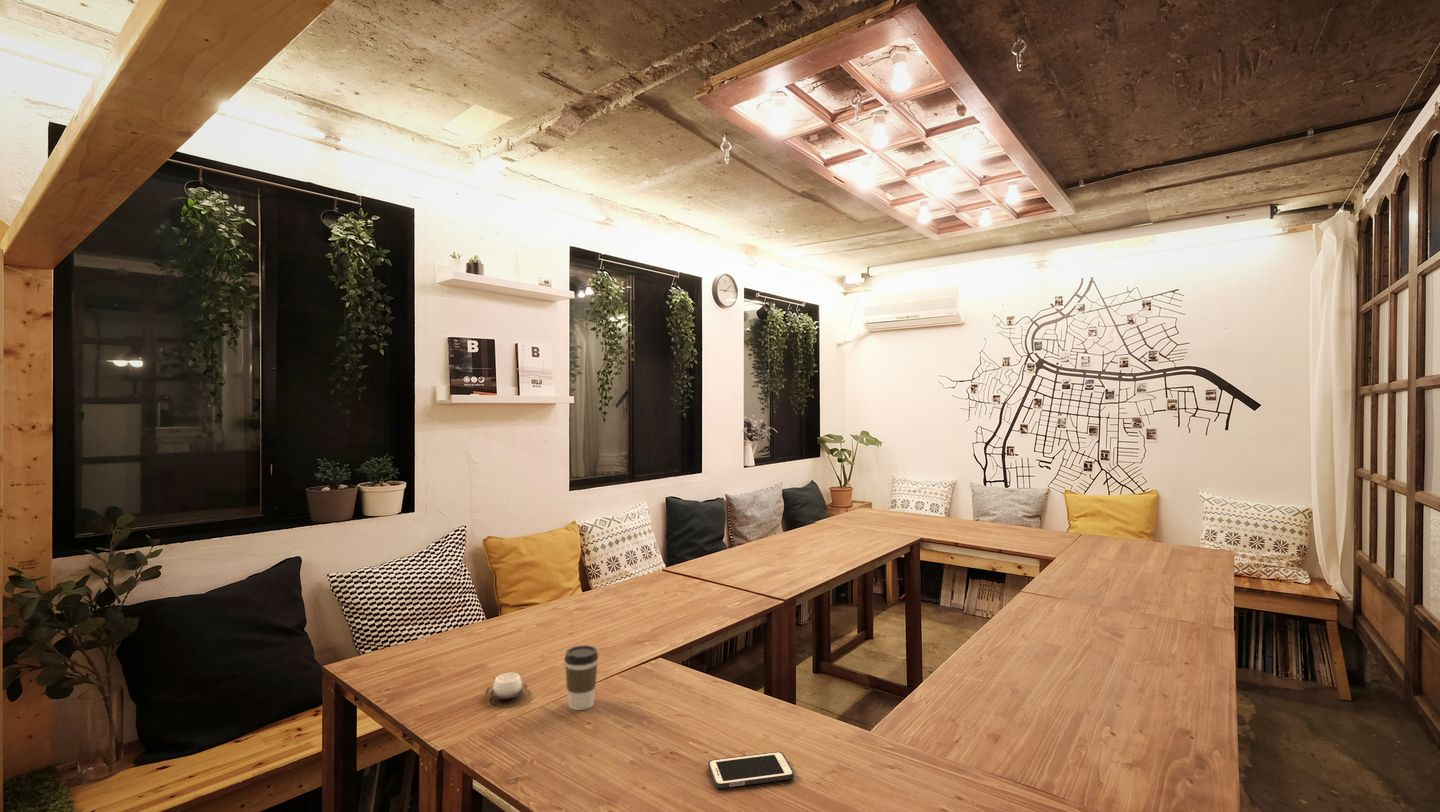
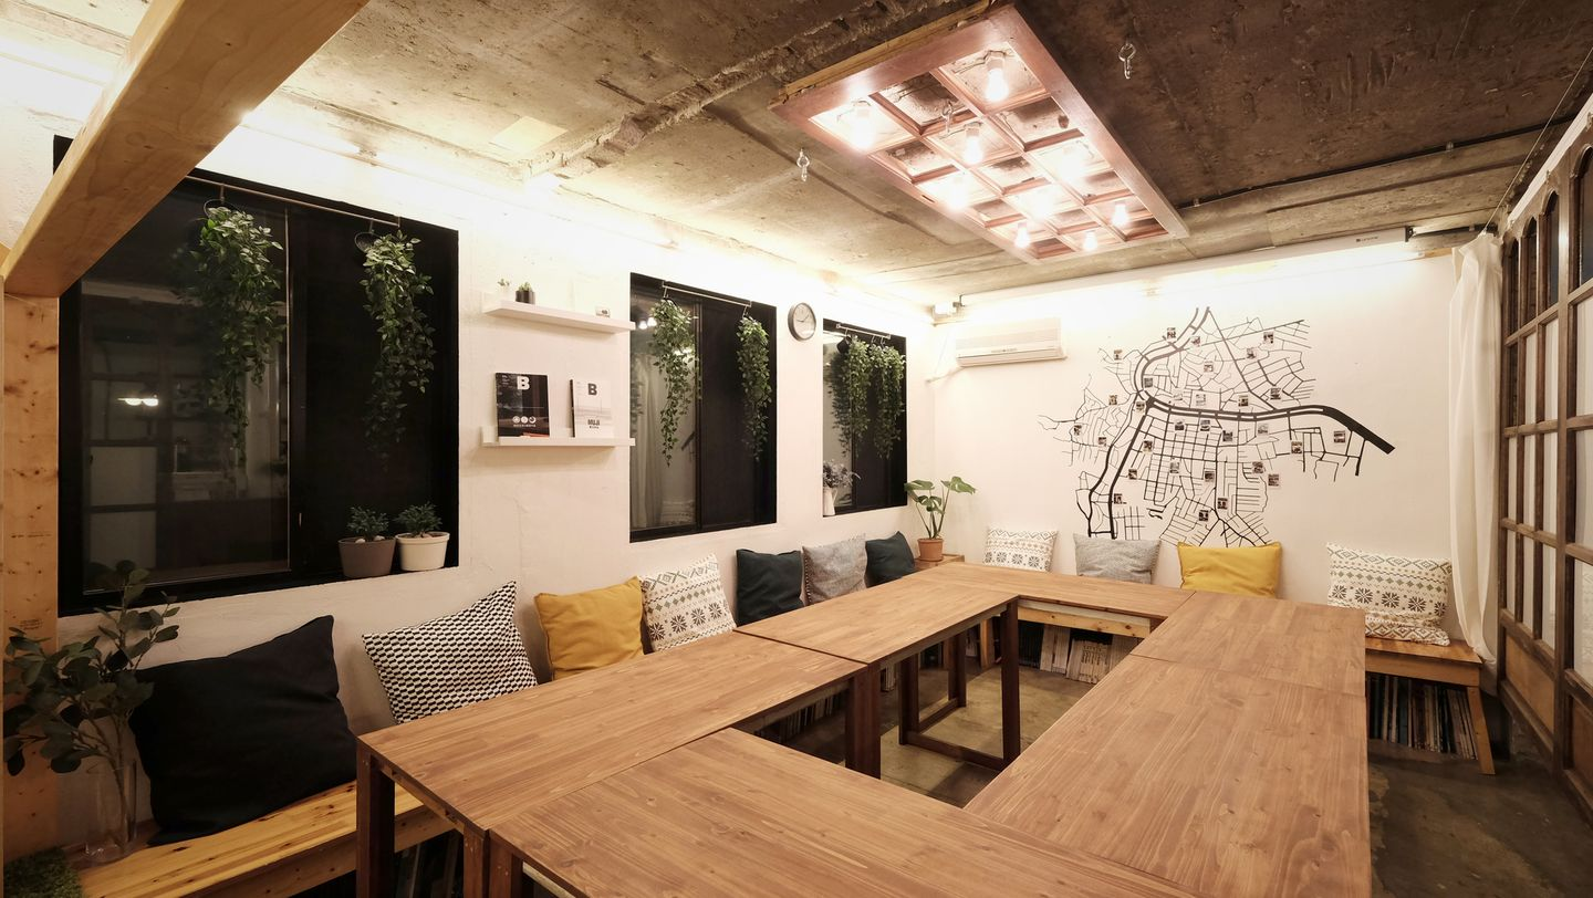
- coffee cup [563,644,599,711]
- cup [484,672,528,700]
- cell phone [707,751,795,789]
